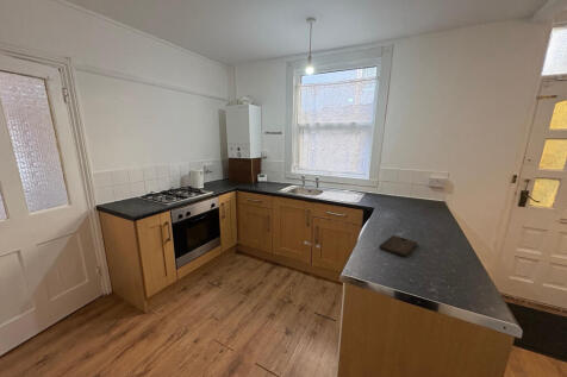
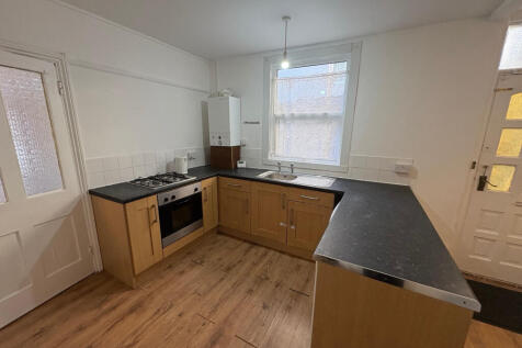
- cutting board [379,234,418,258]
